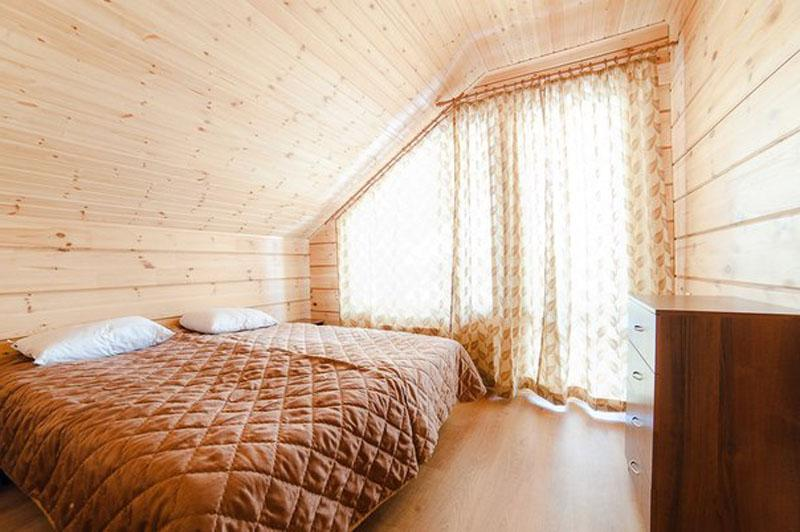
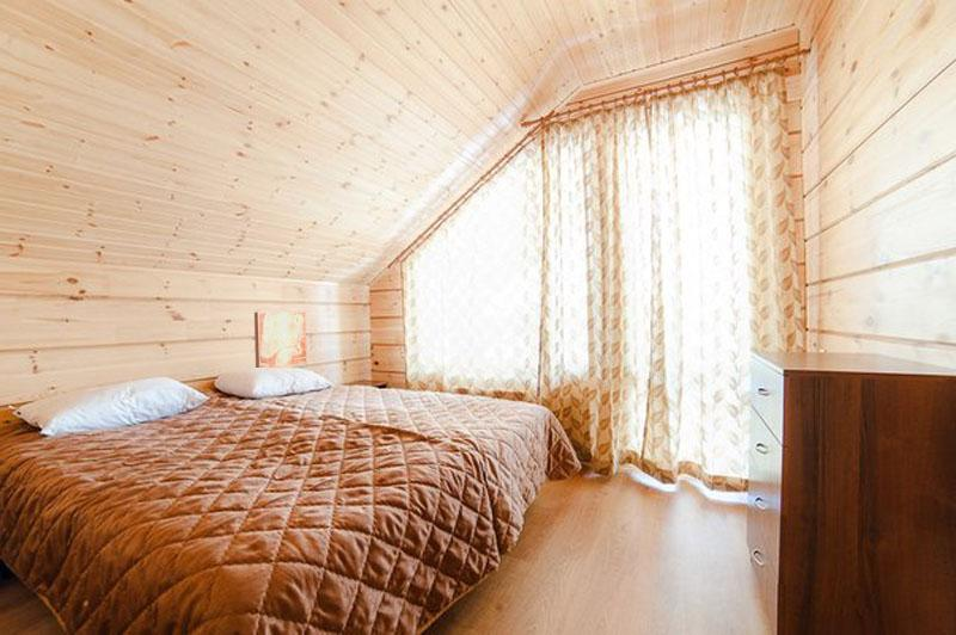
+ wall art [253,310,308,369]
